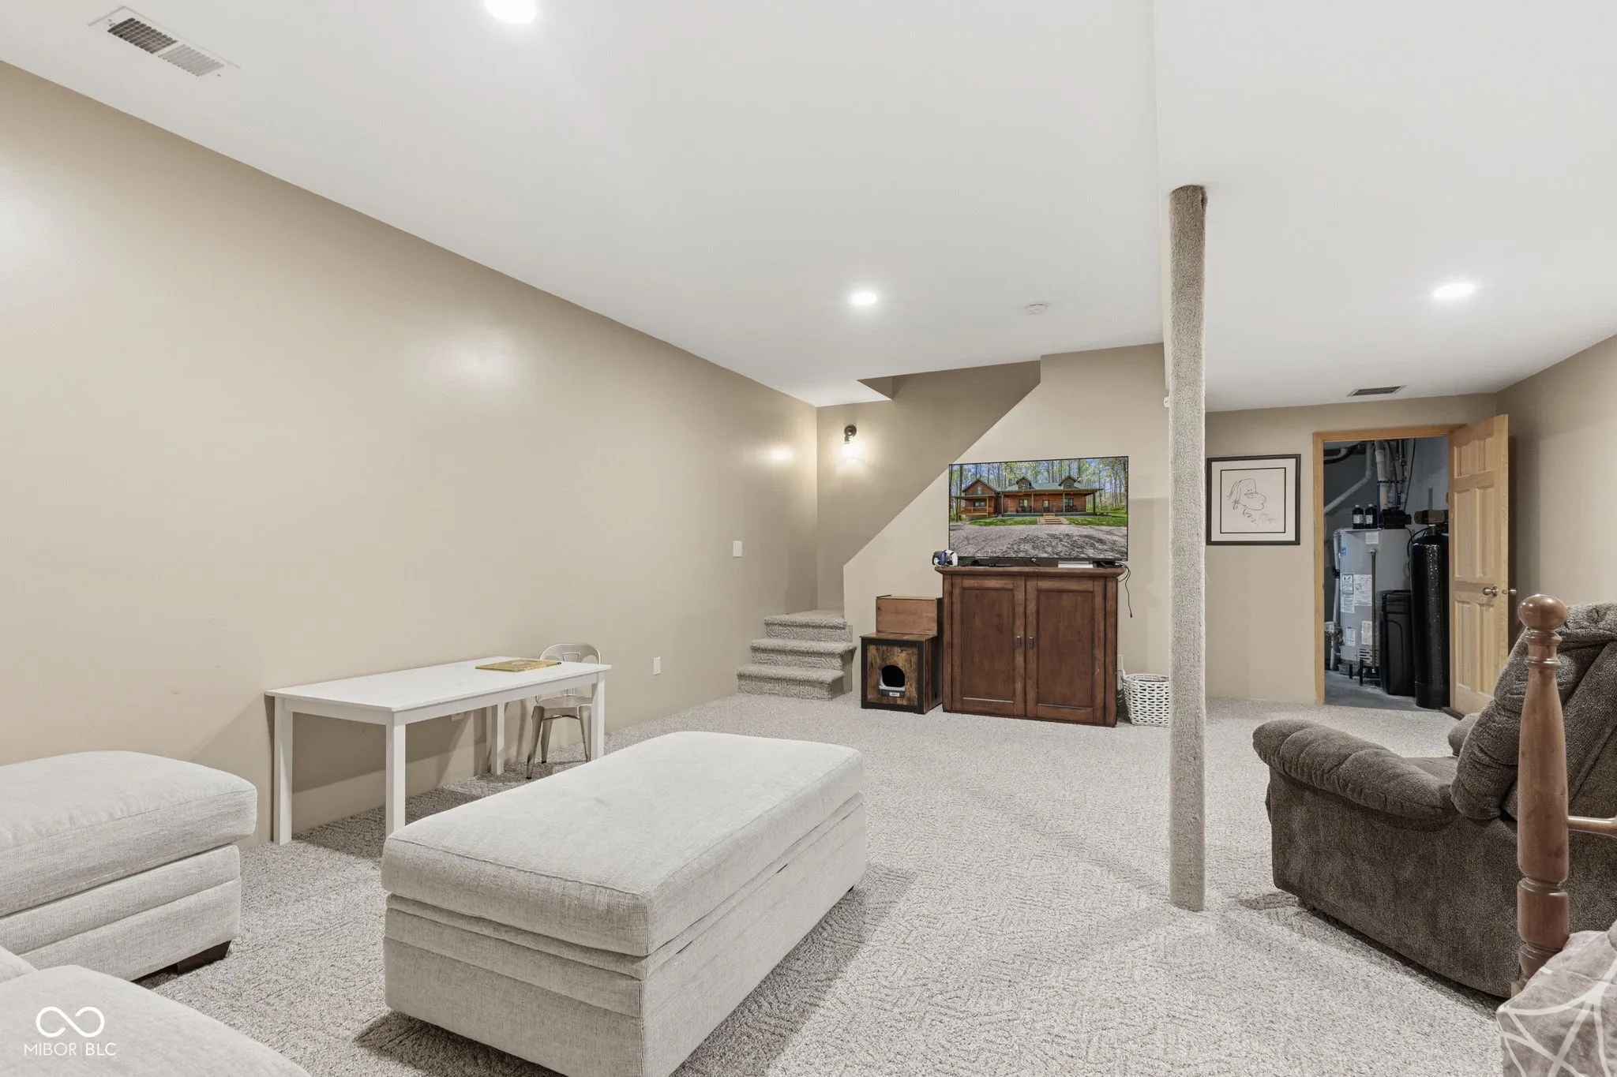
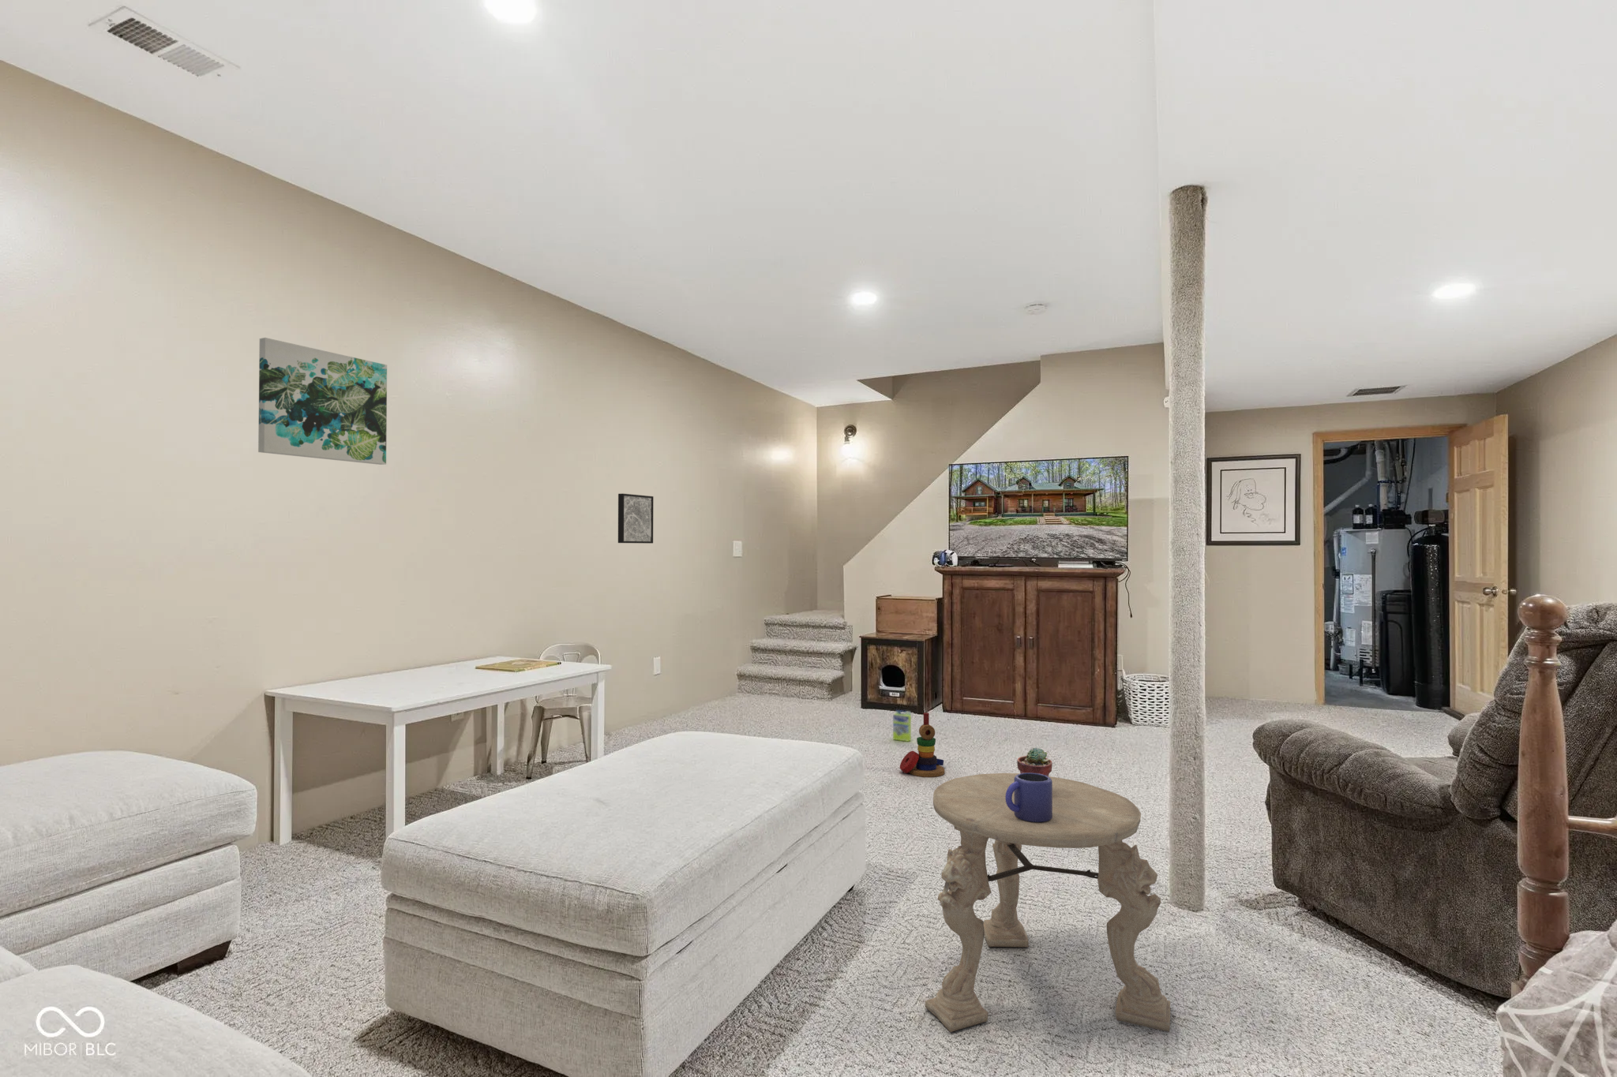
+ wall art [257,337,387,465]
+ stacking toy [899,712,945,778]
+ side table [925,773,1171,1033]
+ mug [1005,773,1052,822]
+ box [892,709,912,743]
+ wall art [618,493,654,545]
+ potted succulent [1016,748,1053,776]
